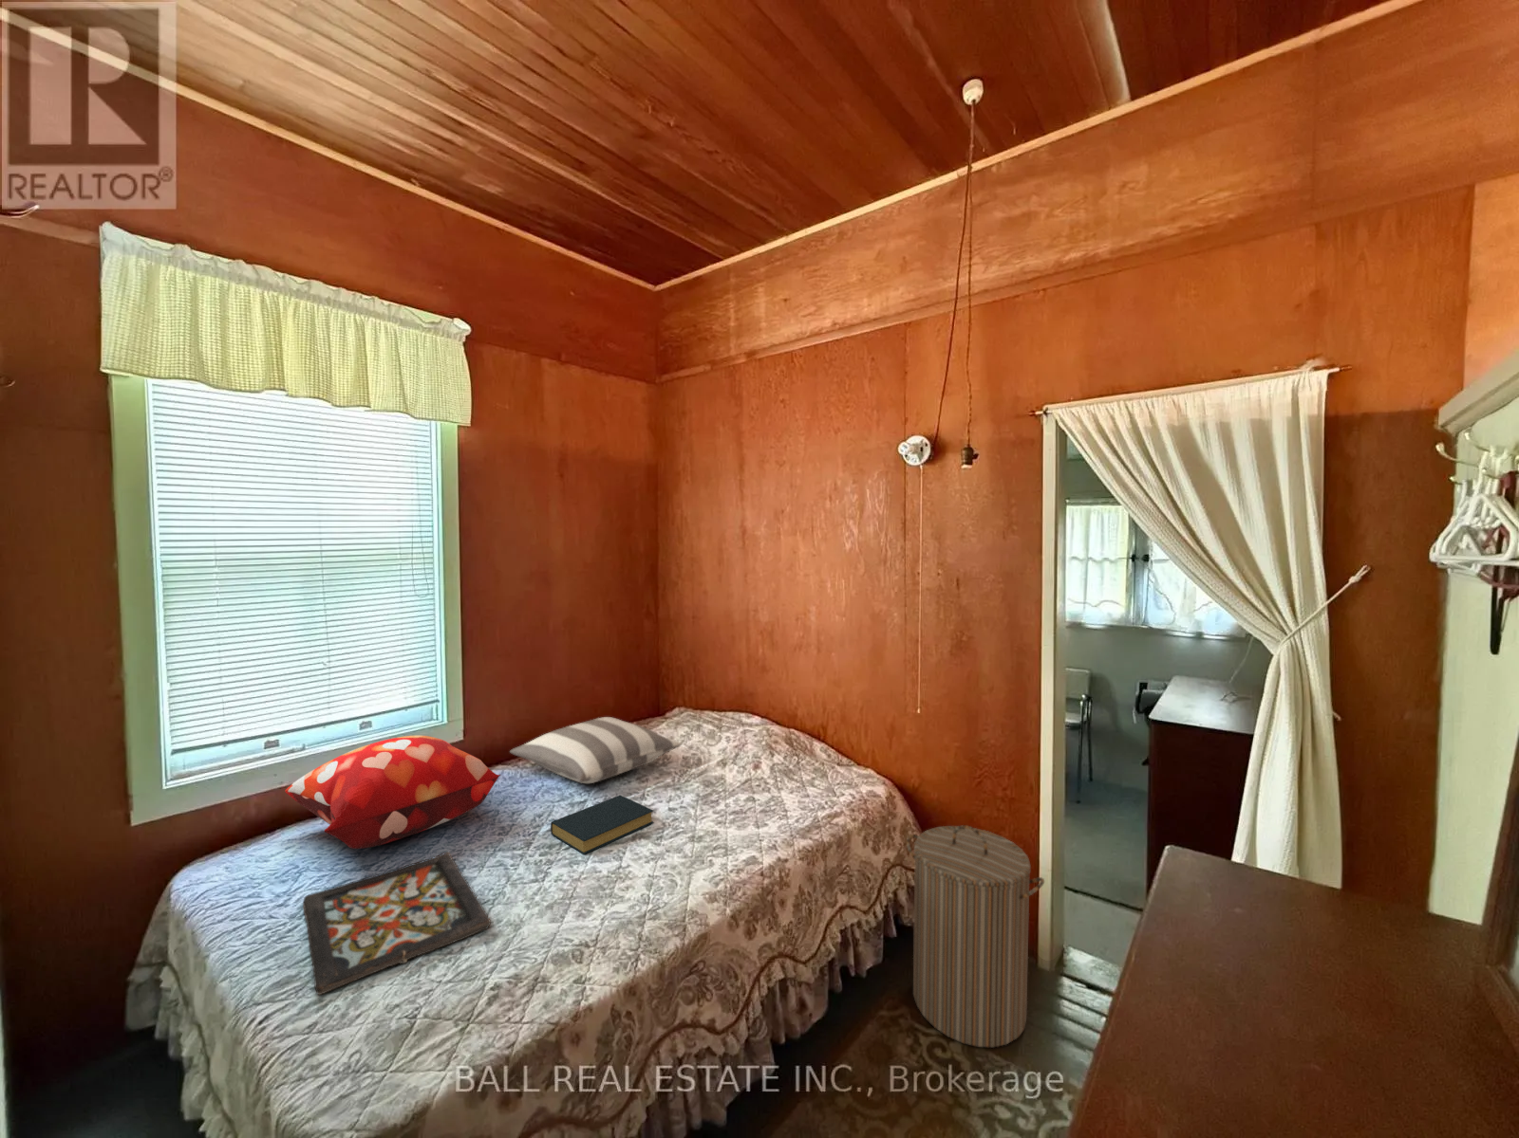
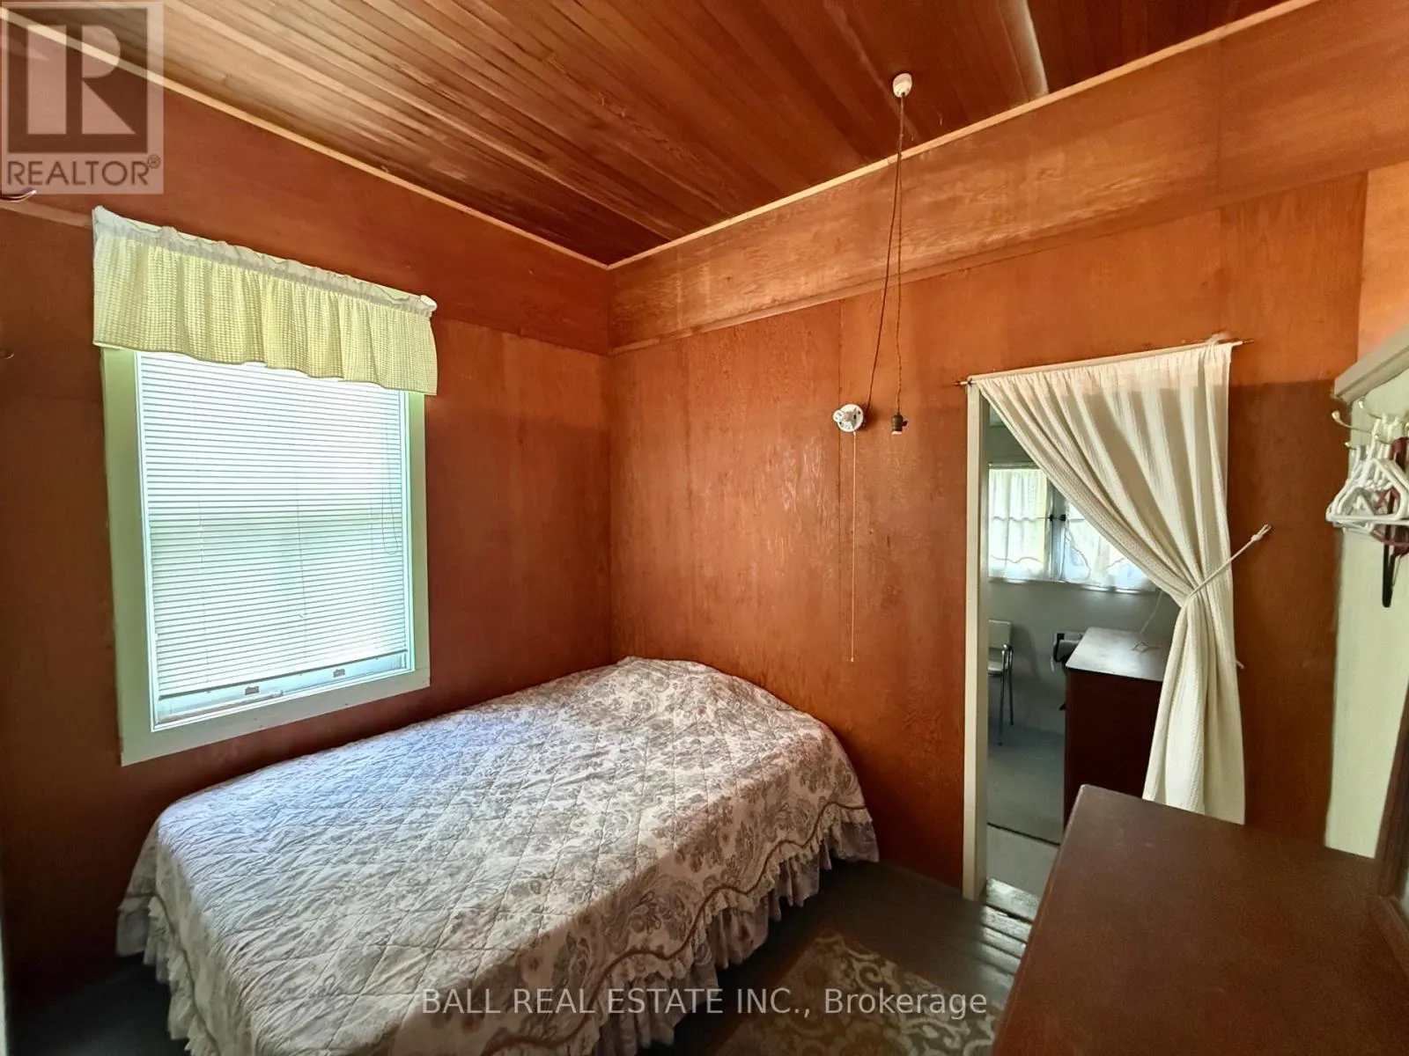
- pillow [508,716,683,784]
- hardback book [550,795,655,856]
- laundry hamper [905,824,1045,1048]
- decorative tray [301,851,492,996]
- decorative pillow [285,734,501,850]
